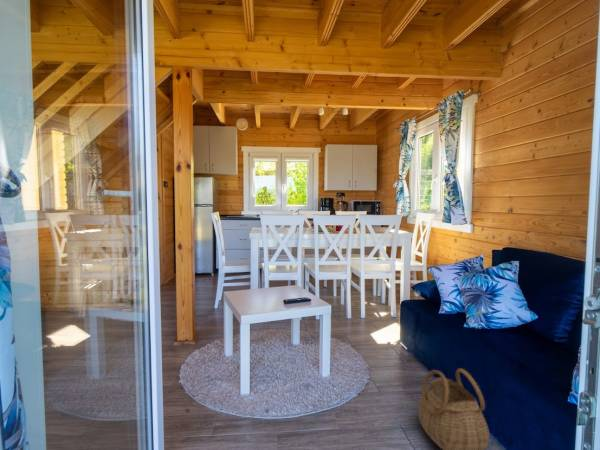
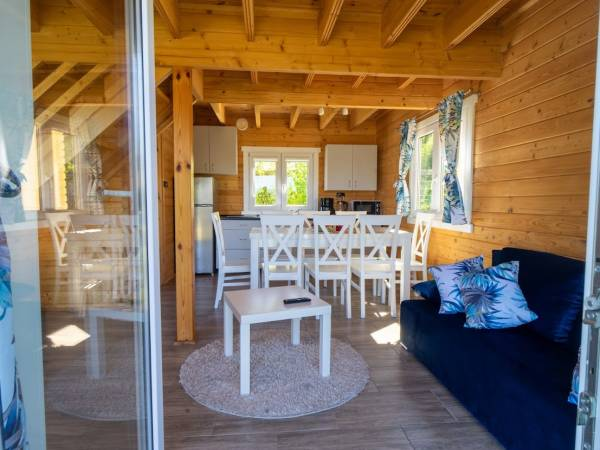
- basket [417,367,491,450]
